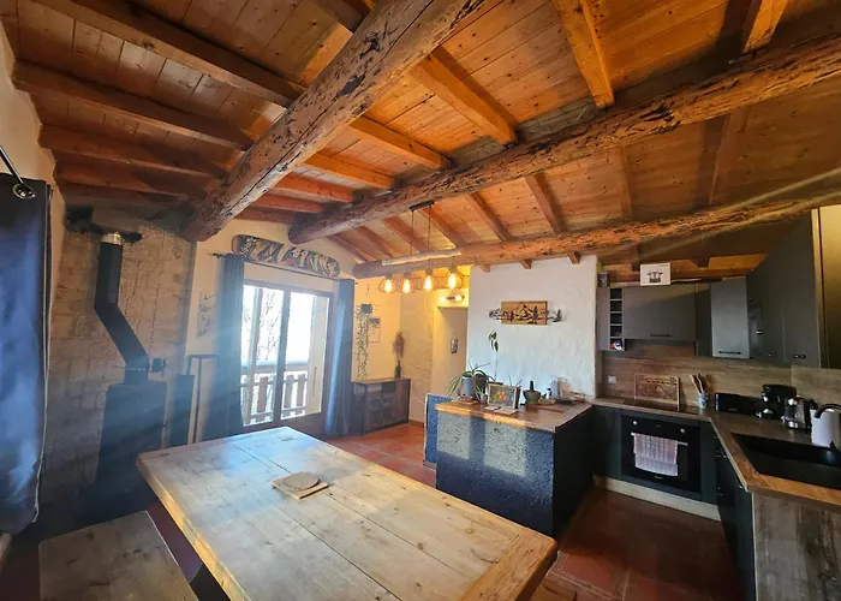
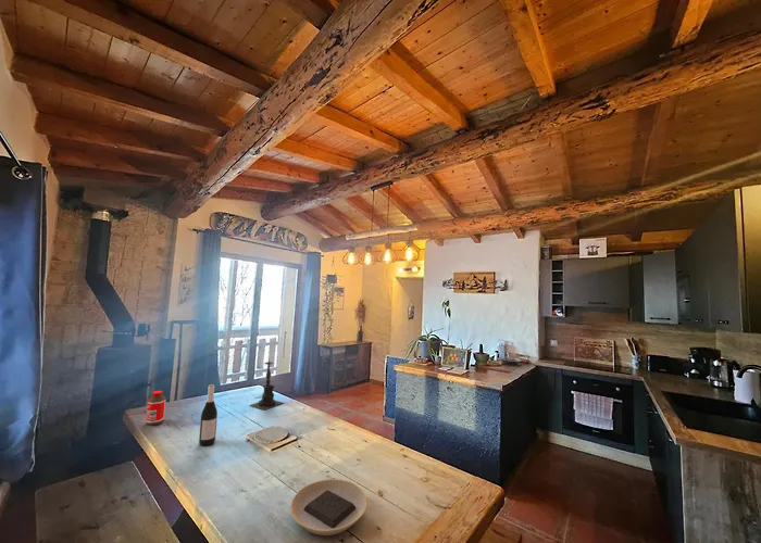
+ bottle [145,390,167,427]
+ wine bottle [198,383,219,447]
+ plate [289,478,369,536]
+ candle holder [249,358,284,412]
